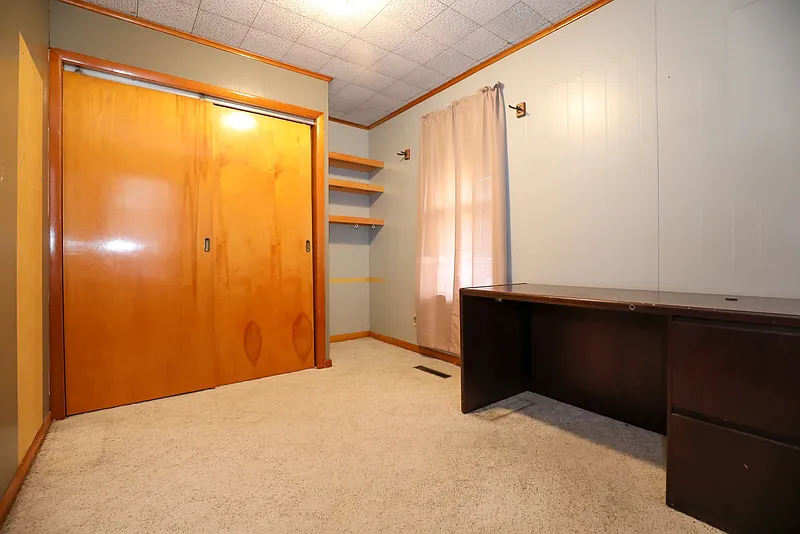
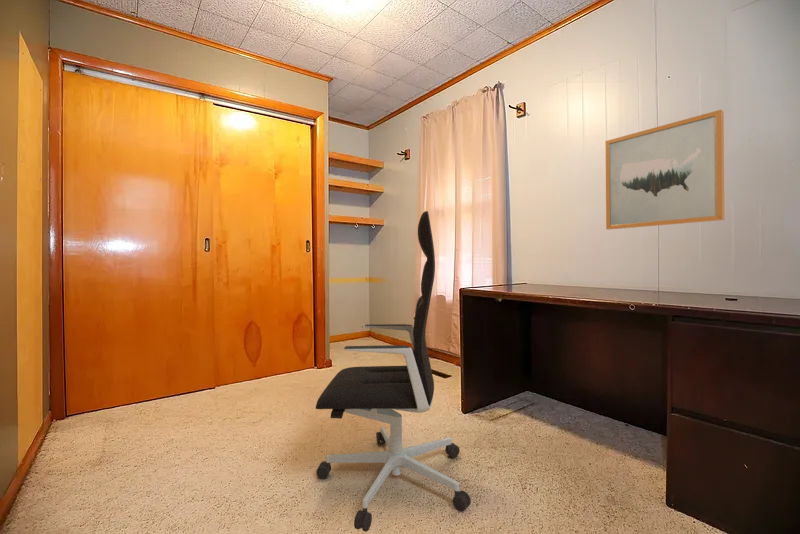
+ office chair [315,210,472,533]
+ wall art [604,109,725,231]
